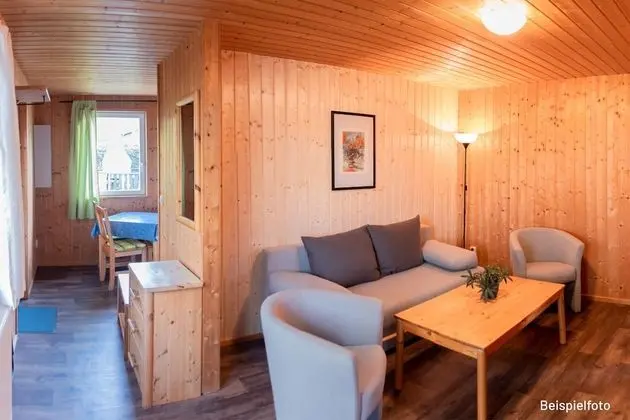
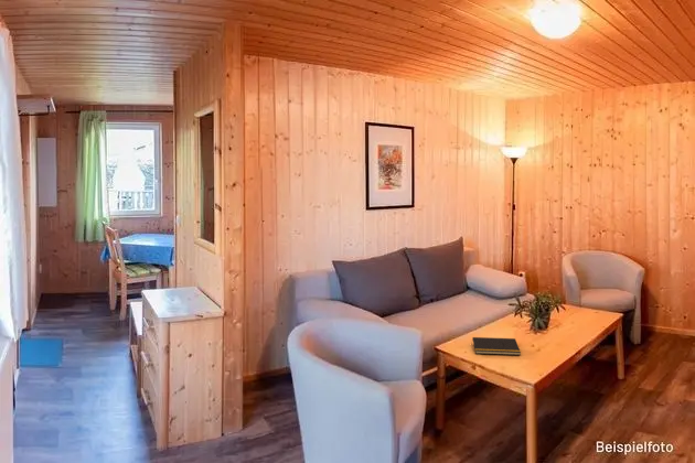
+ notepad [471,336,522,356]
